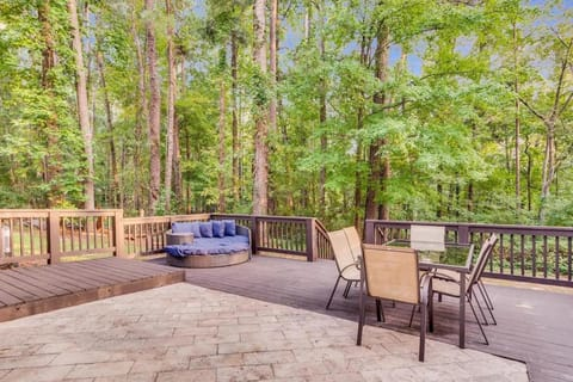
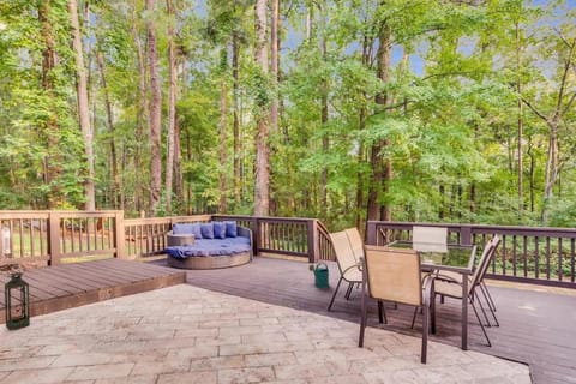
+ watering can [307,262,330,288]
+ lantern [4,263,31,331]
